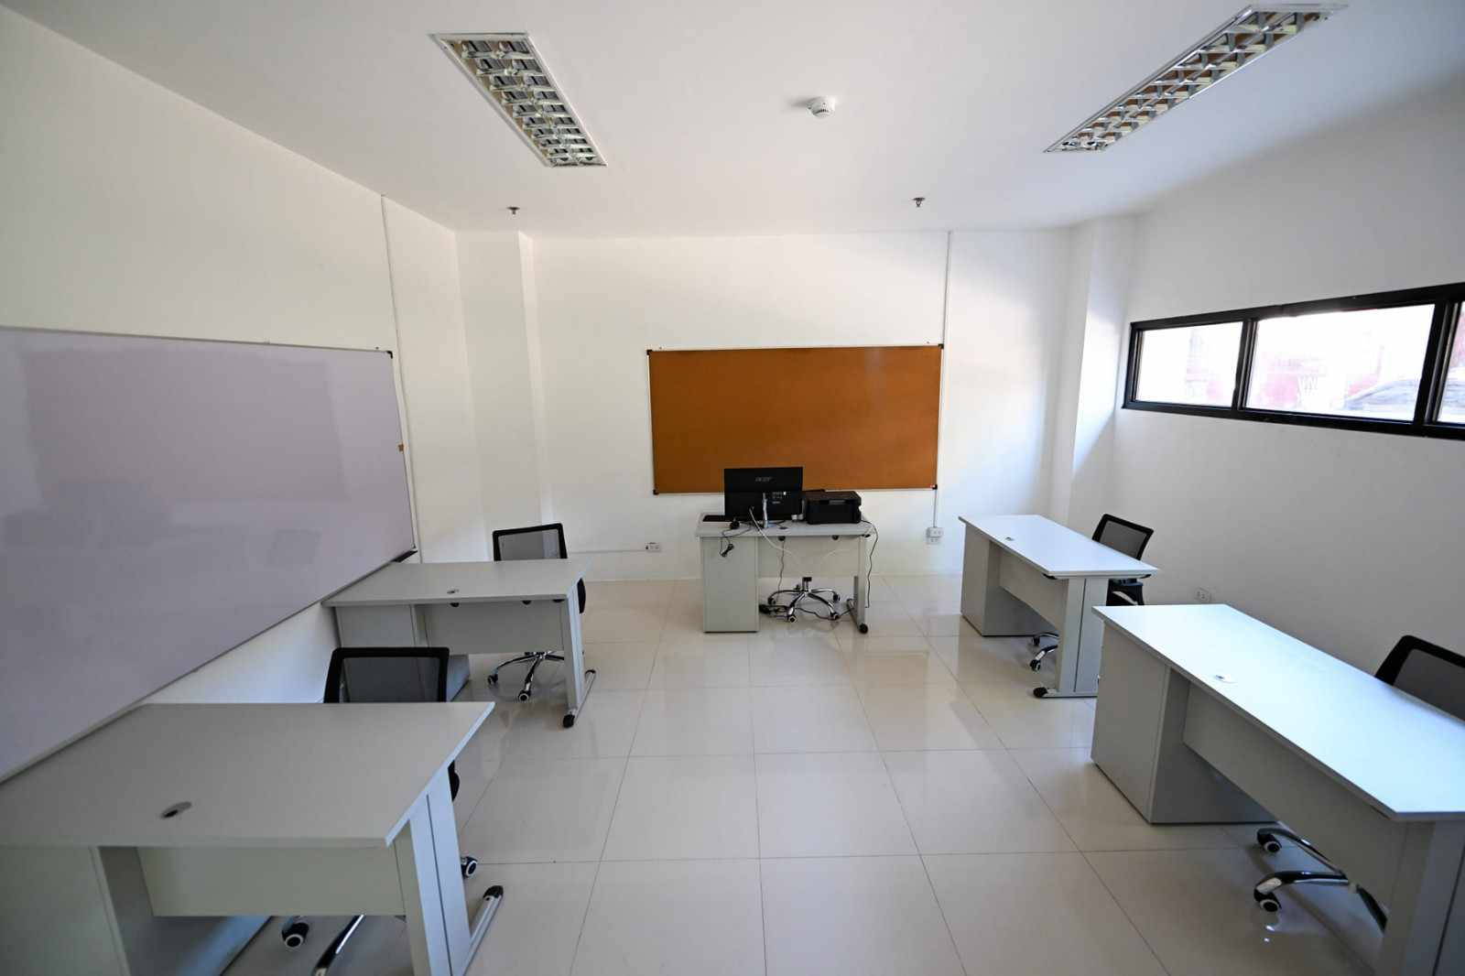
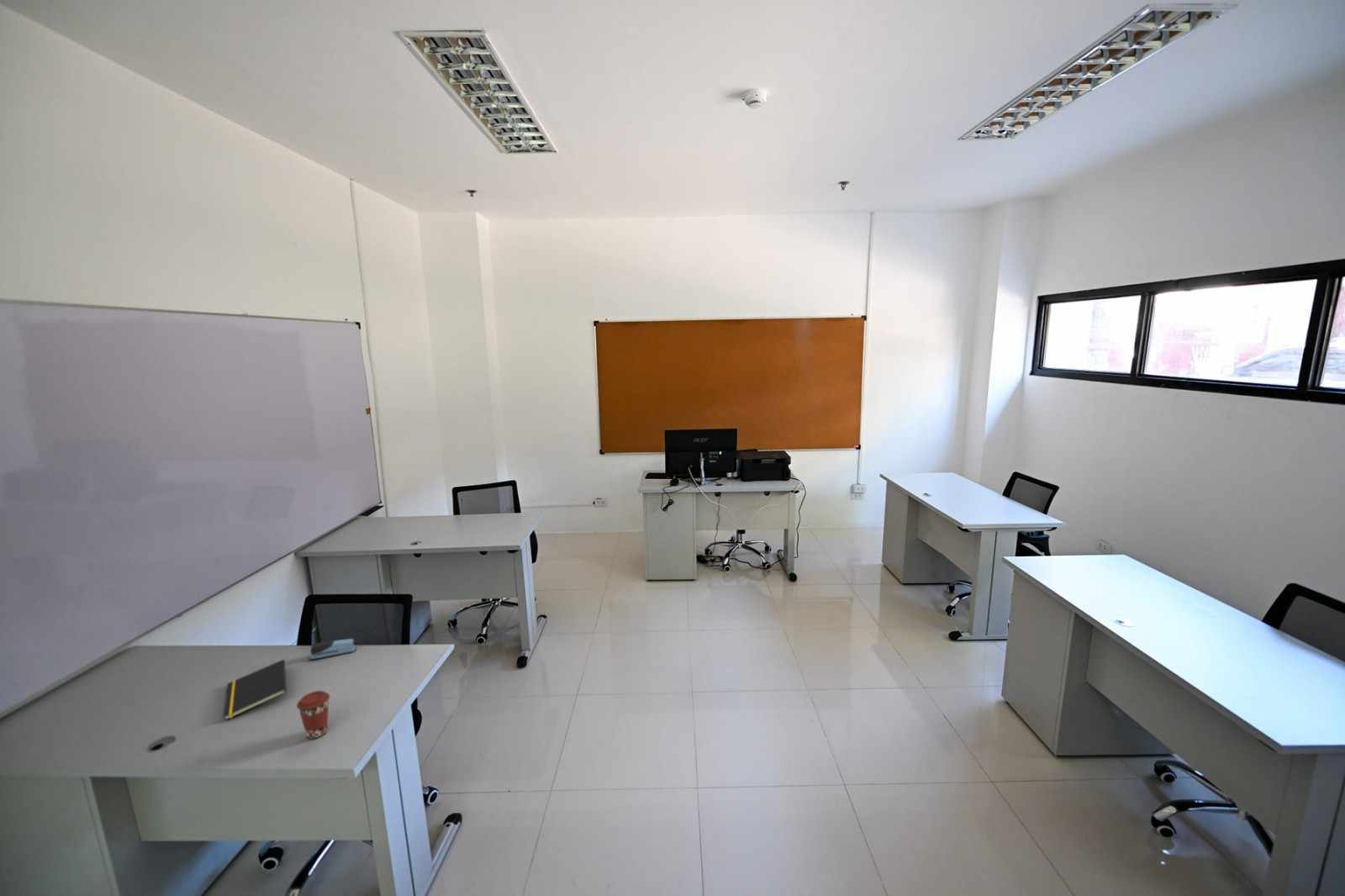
+ coffee cup [296,690,330,740]
+ stapler [309,638,357,661]
+ notepad [223,658,287,721]
